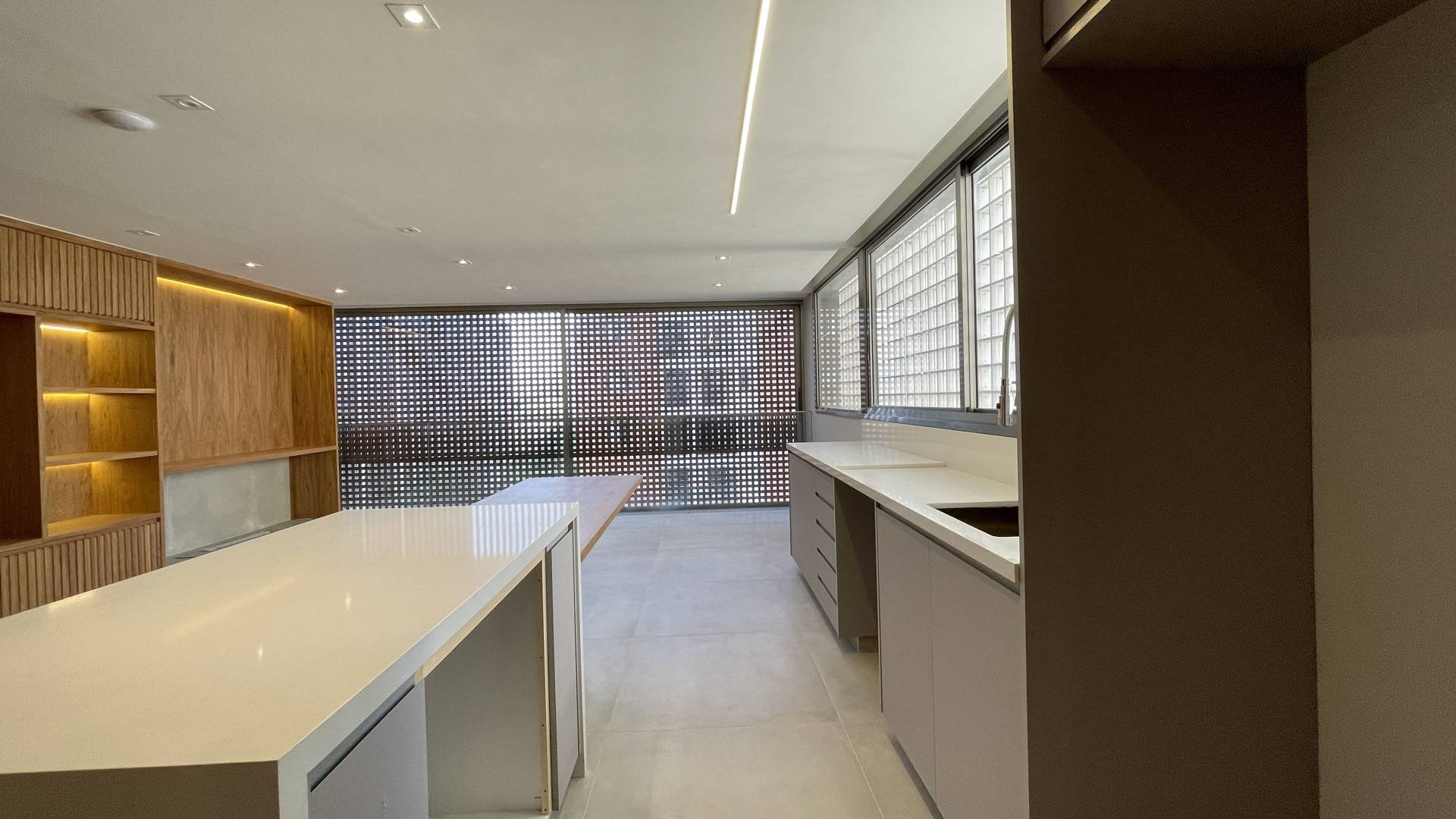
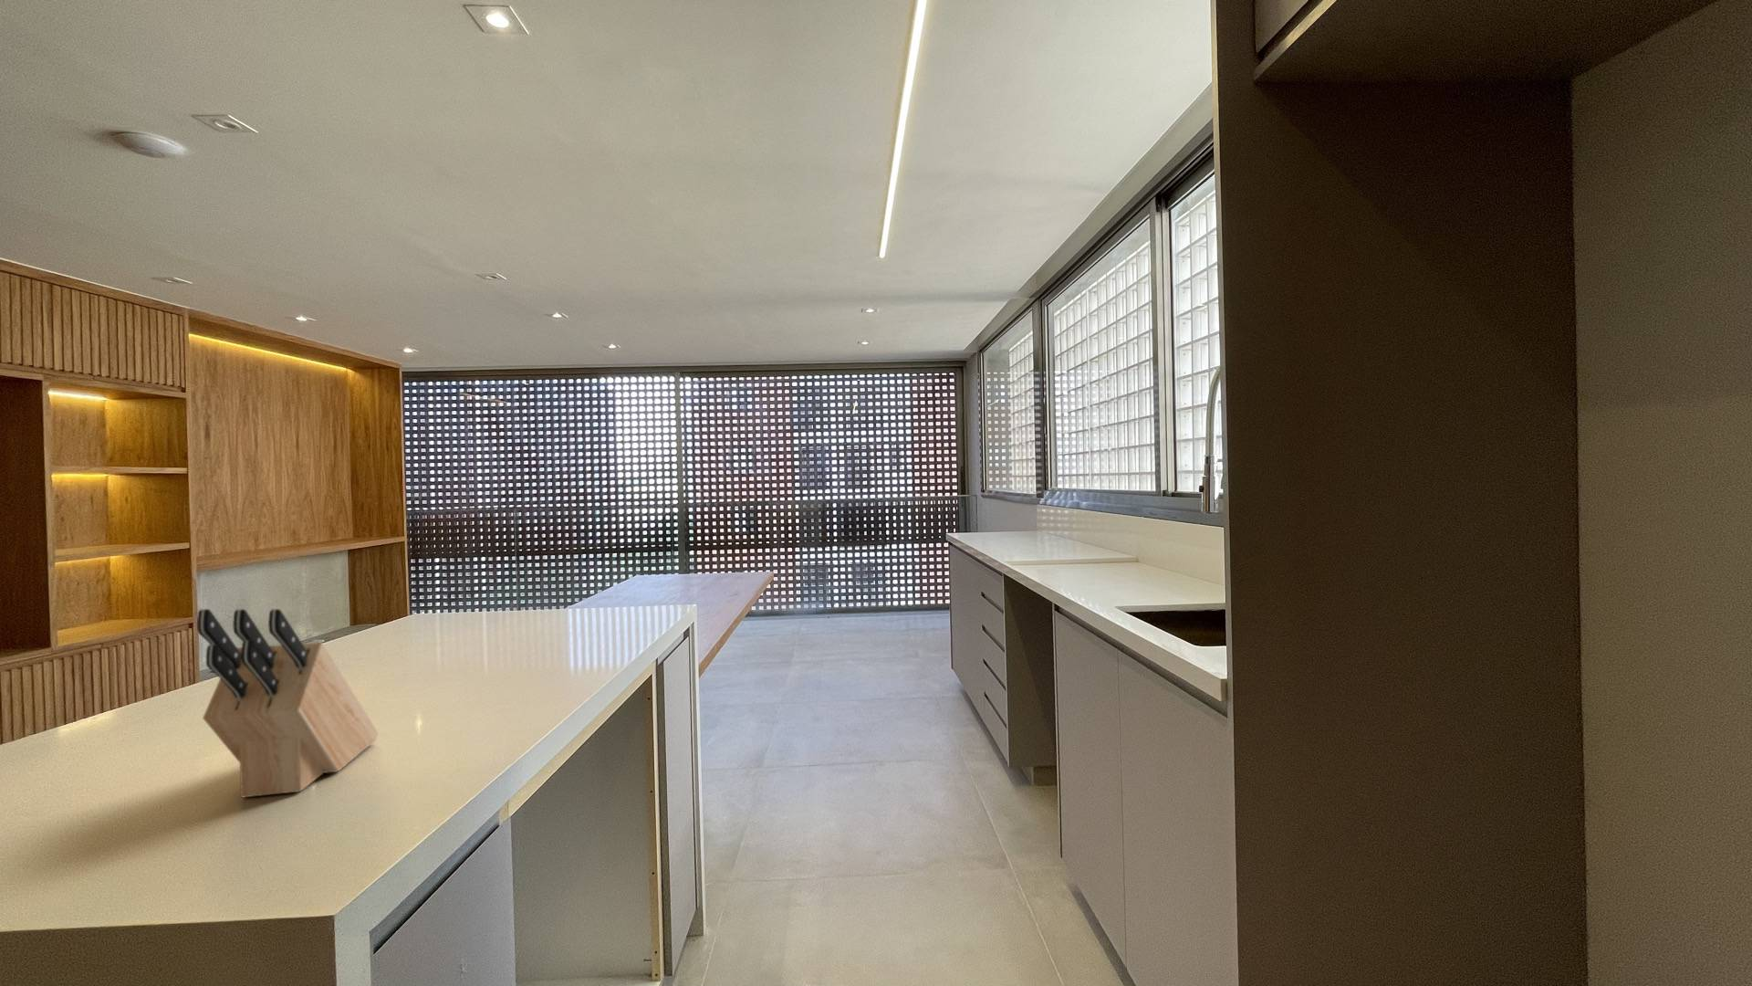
+ knife block [196,608,379,799]
